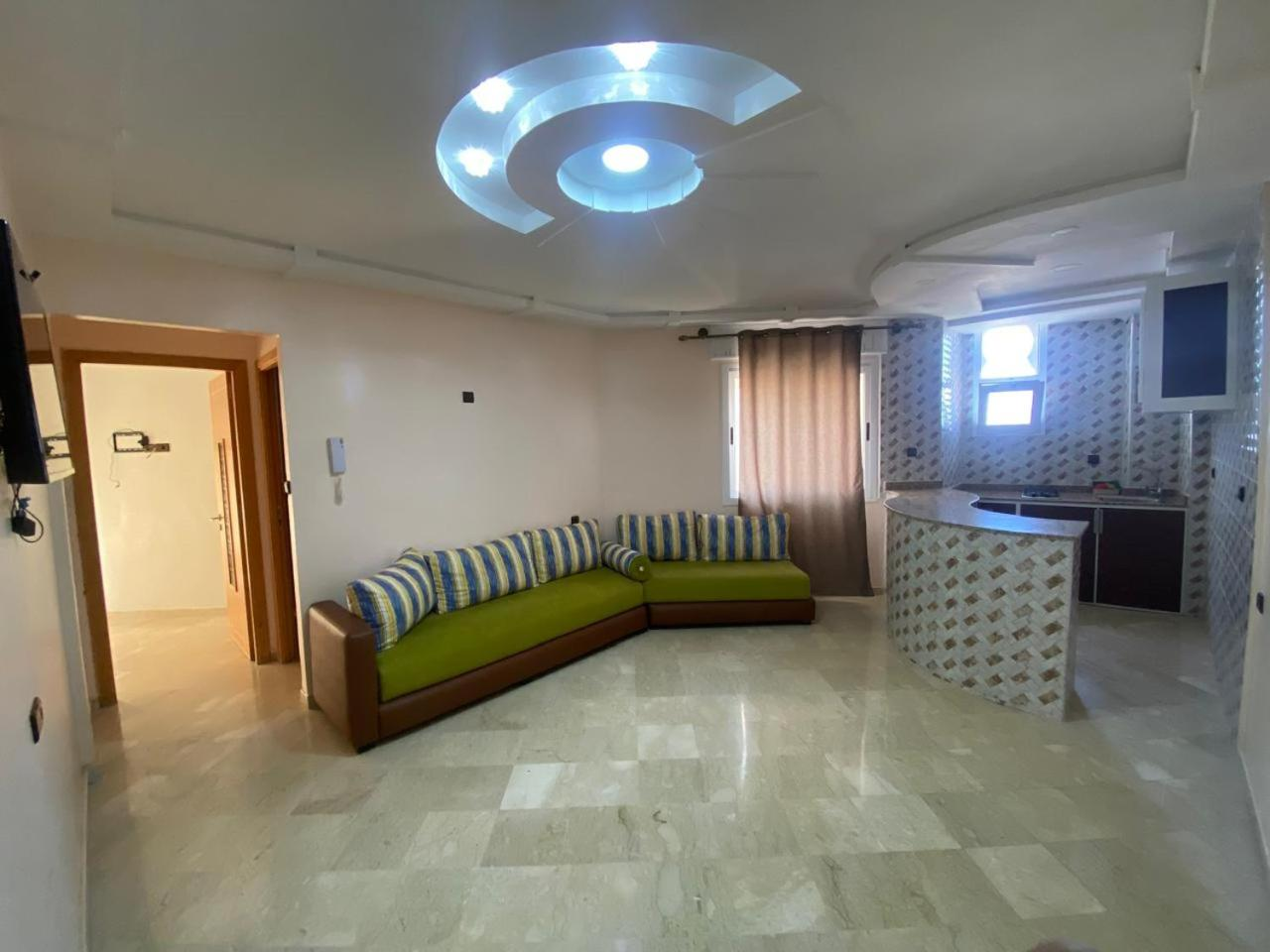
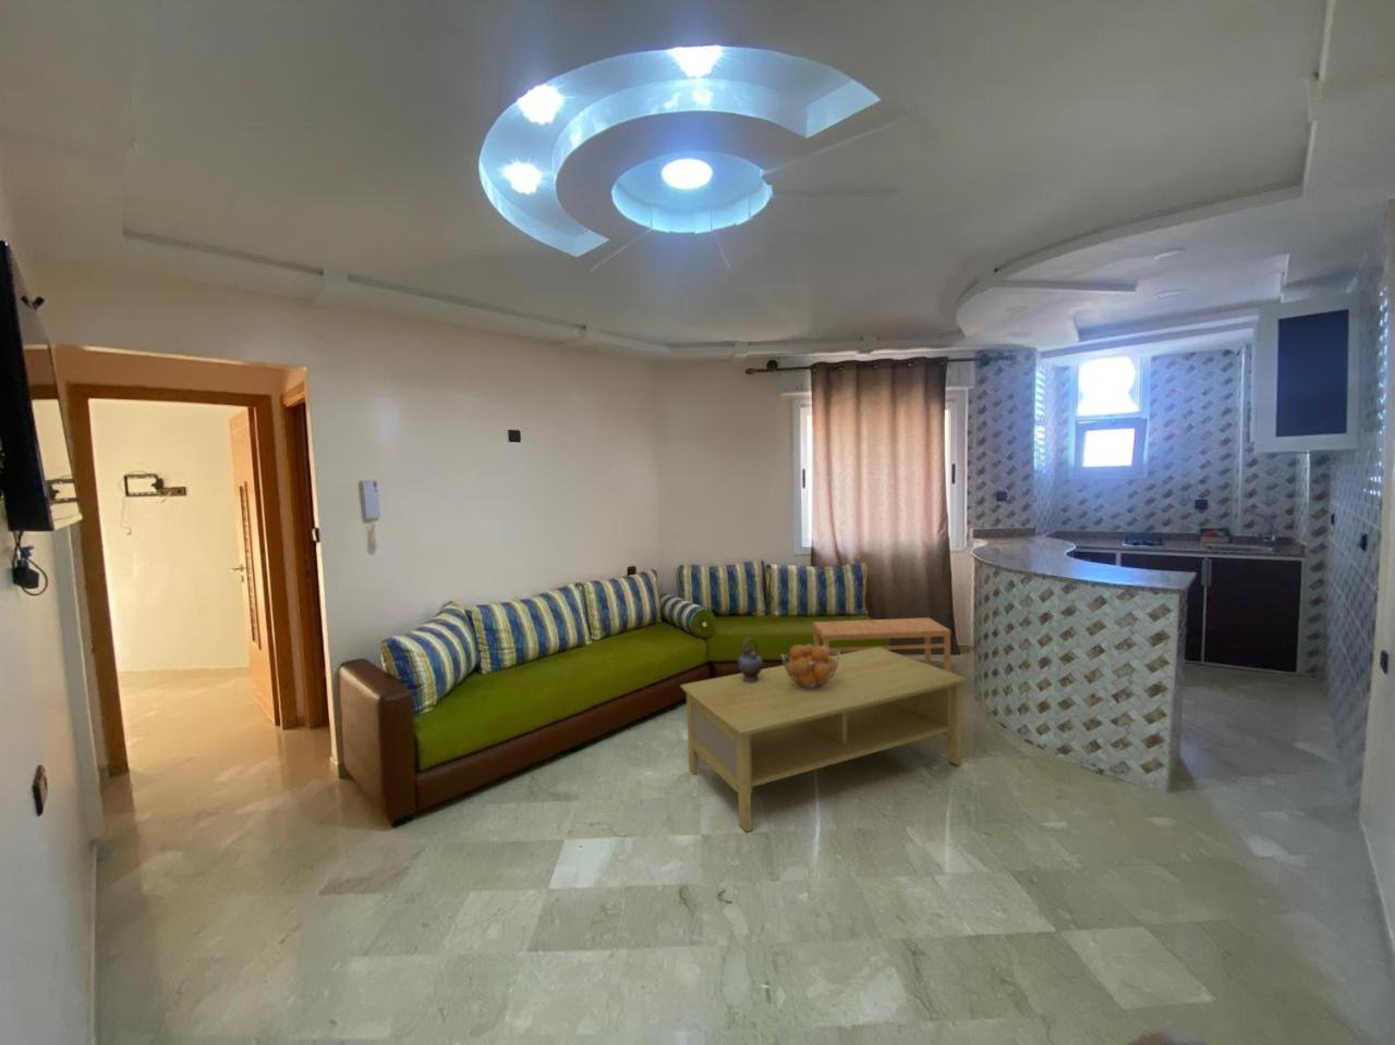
+ coffee table [679,648,969,833]
+ teapot [734,637,765,683]
+ fruit basket [780,643,840,690]
+ side table [812,617,951,673]
